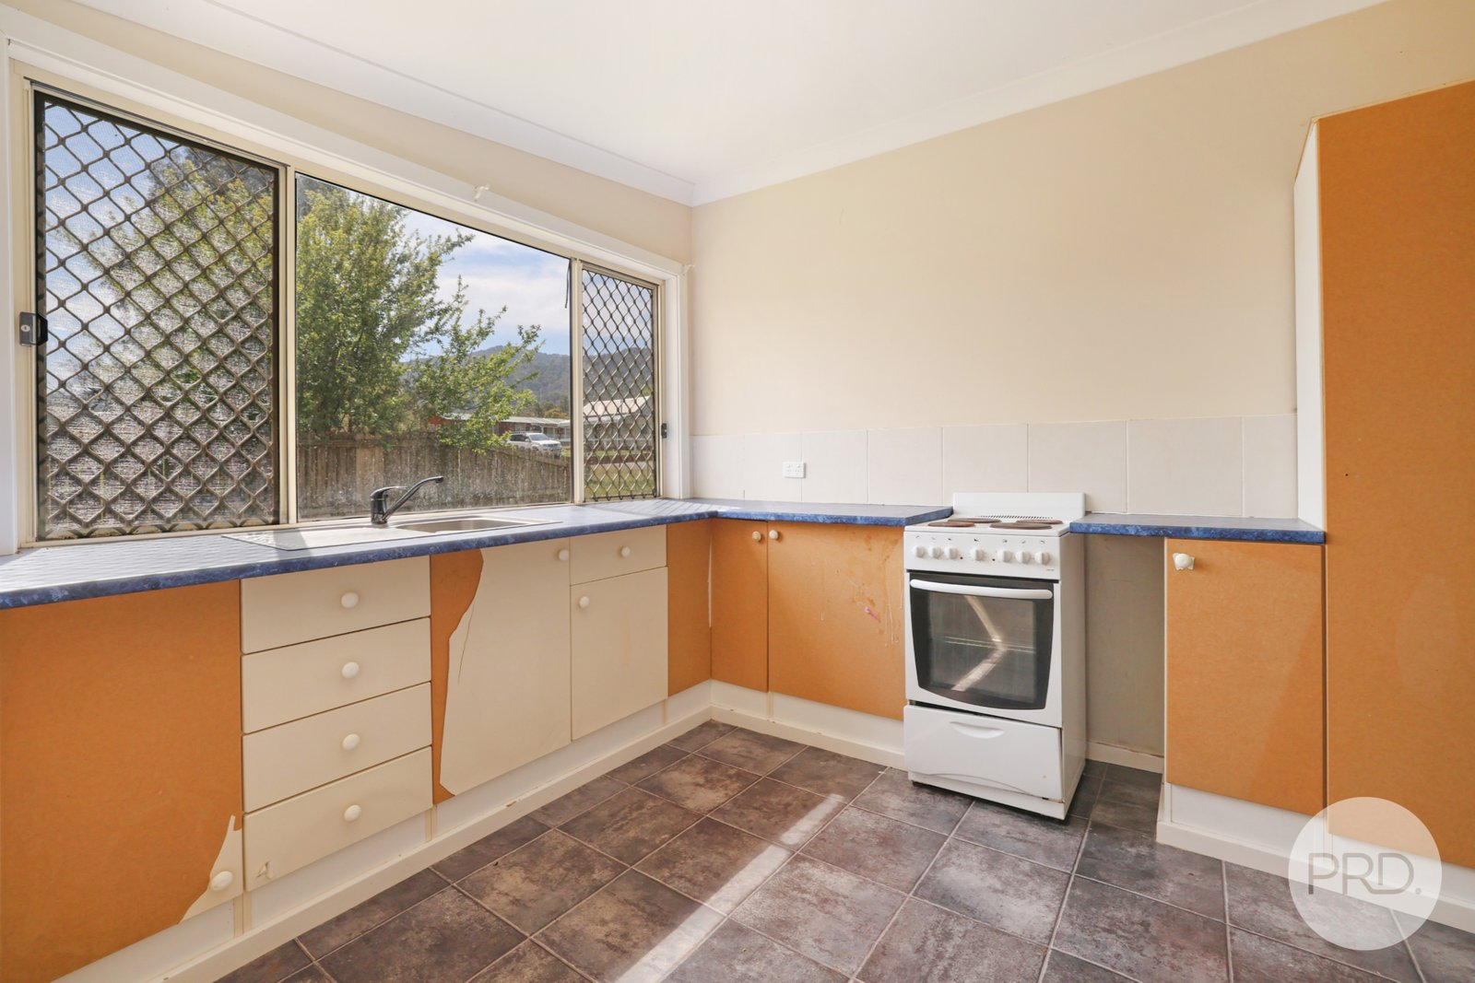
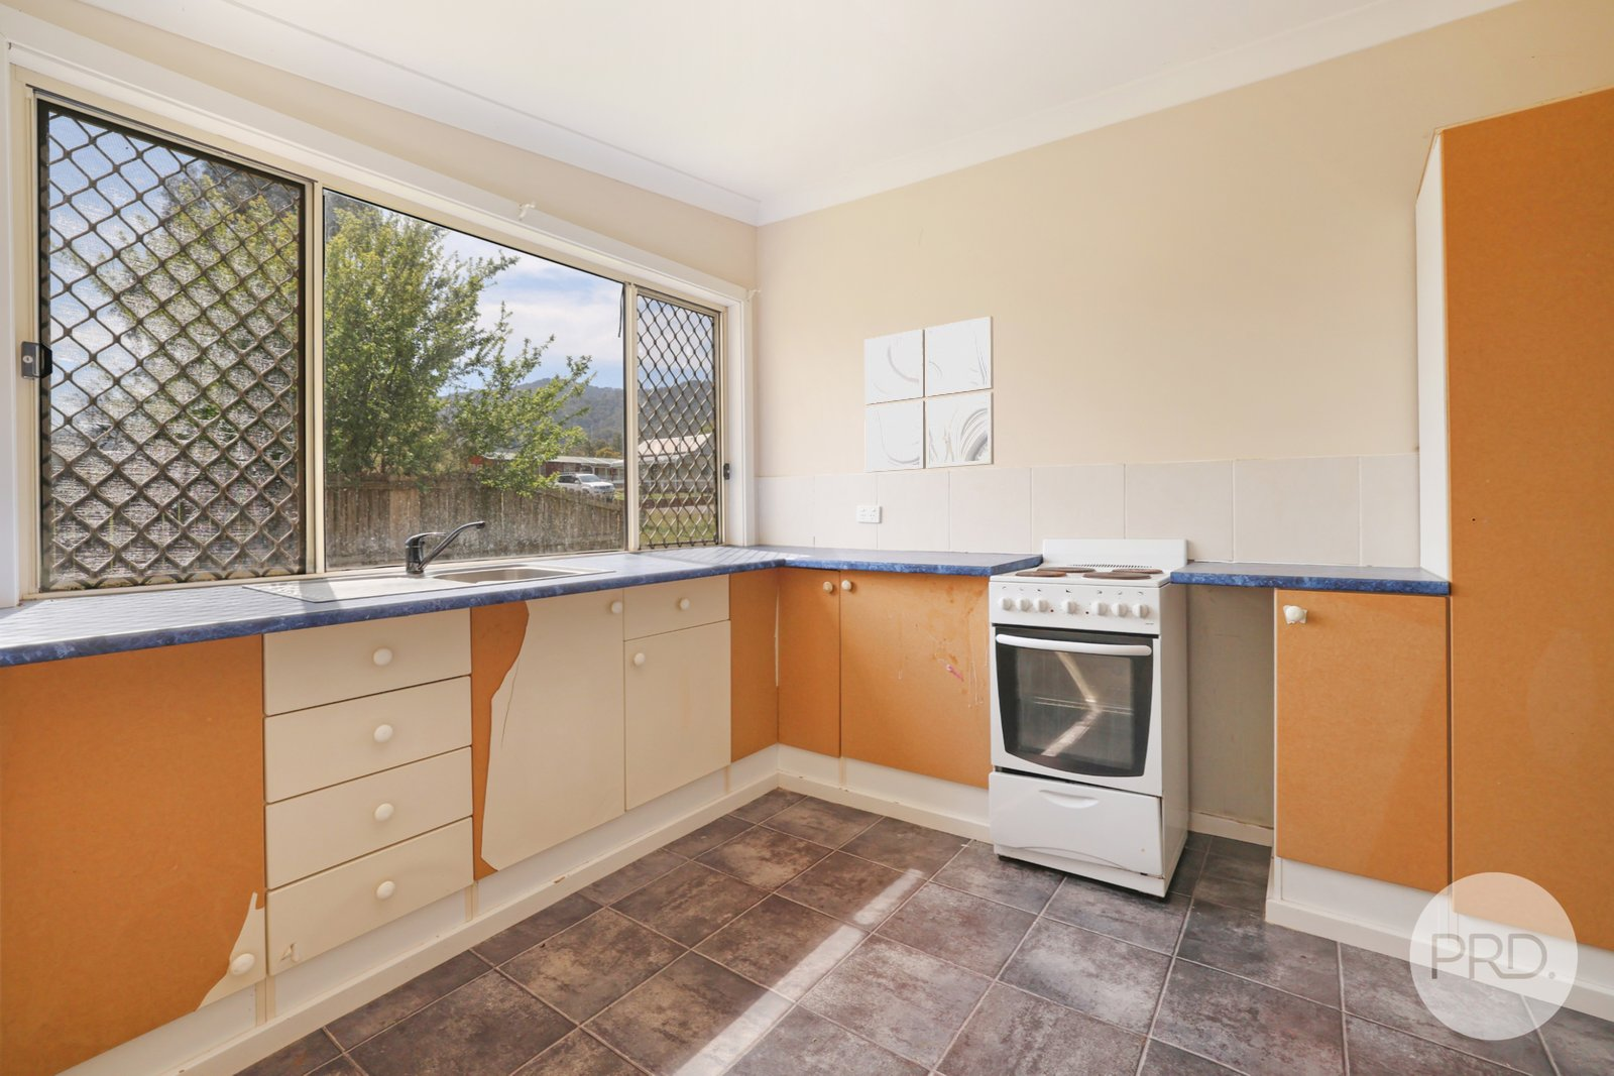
+ wall art [863,315,994,473]
